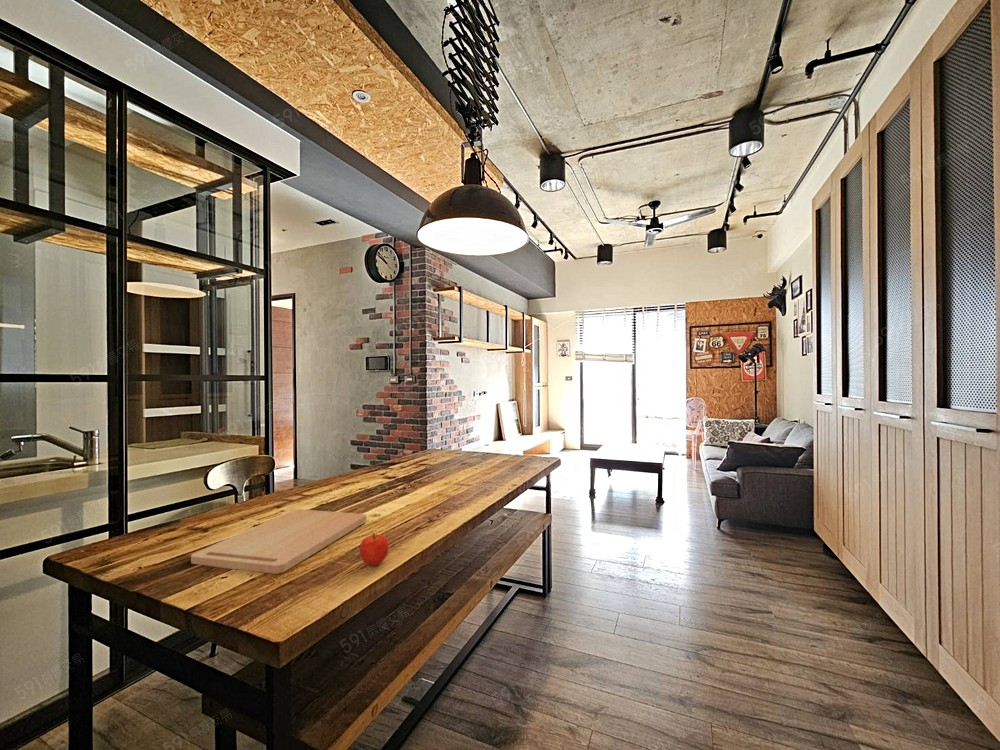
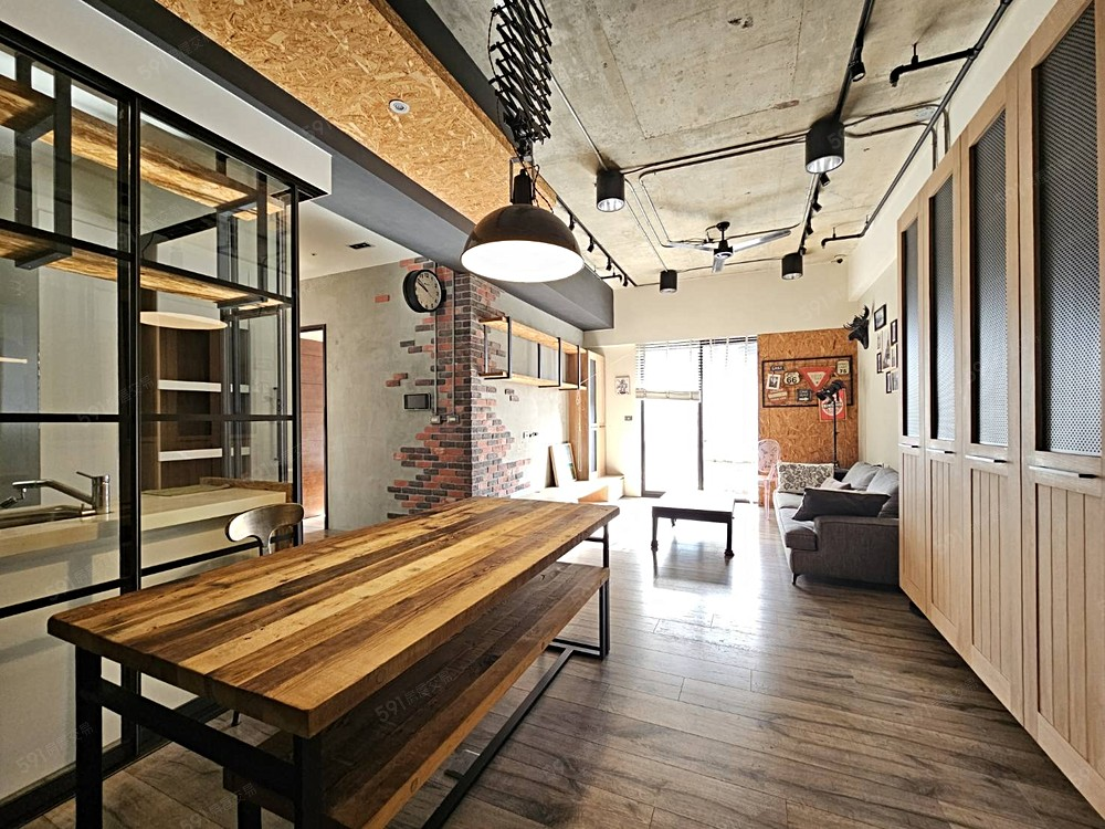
- cutting board [190,508,367,575]
- fruit [359,532,390,566]
